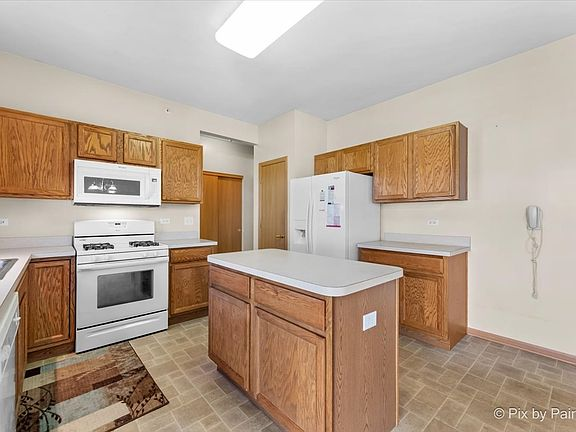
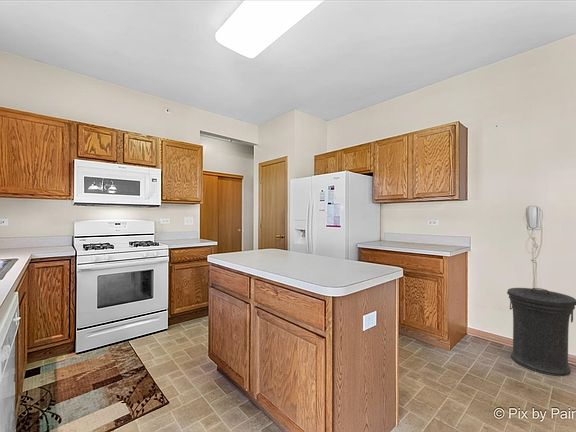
+ trash can [506,287,576,377]
